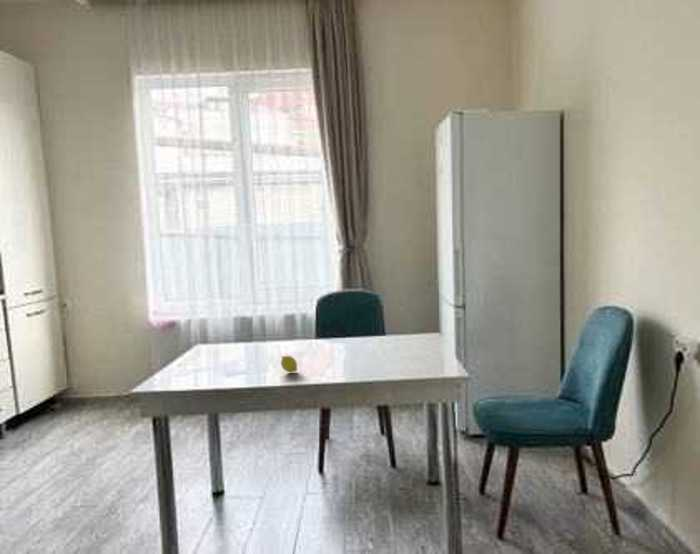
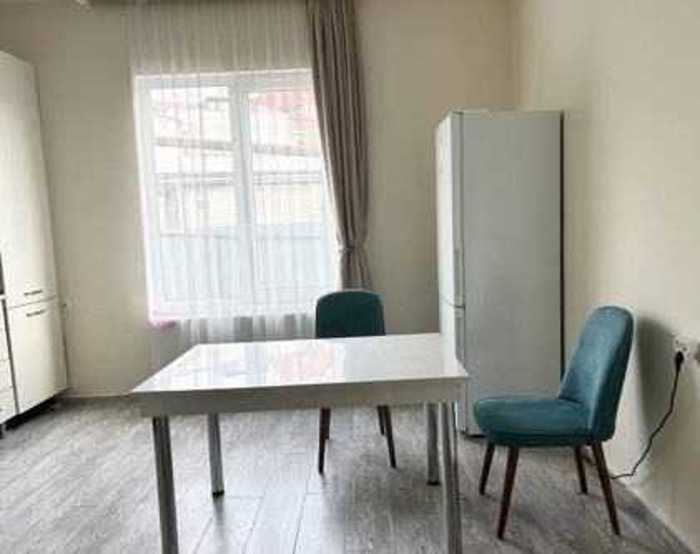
- fruit [280,355,299,373]
